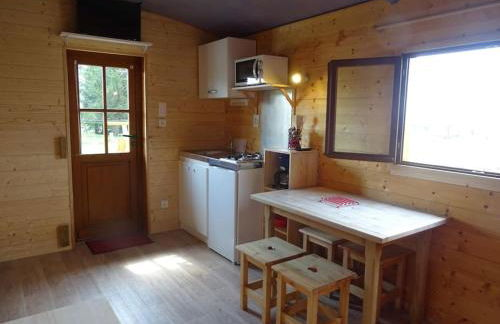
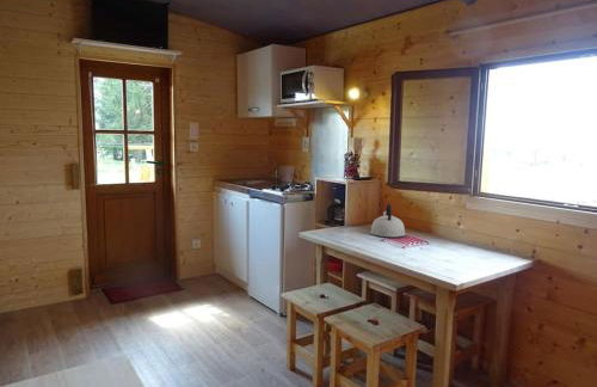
+ kettle [369,203,407,238]
